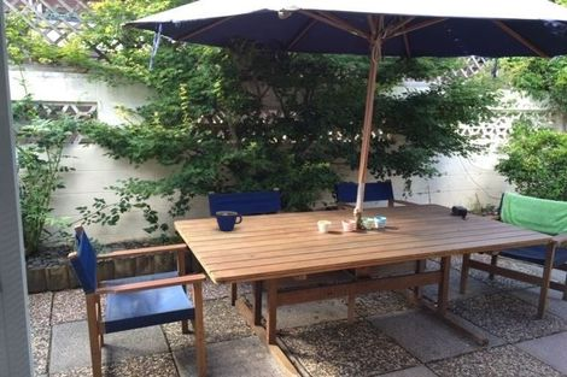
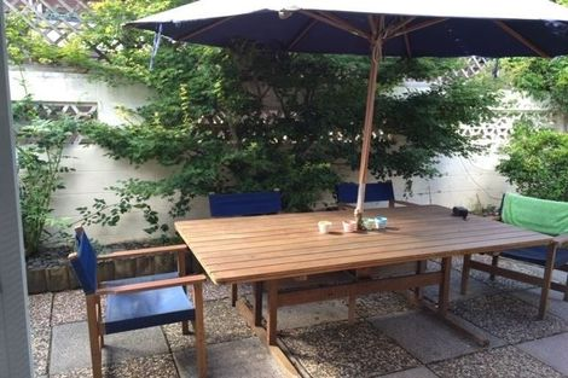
- cup [215,211,244,232]
